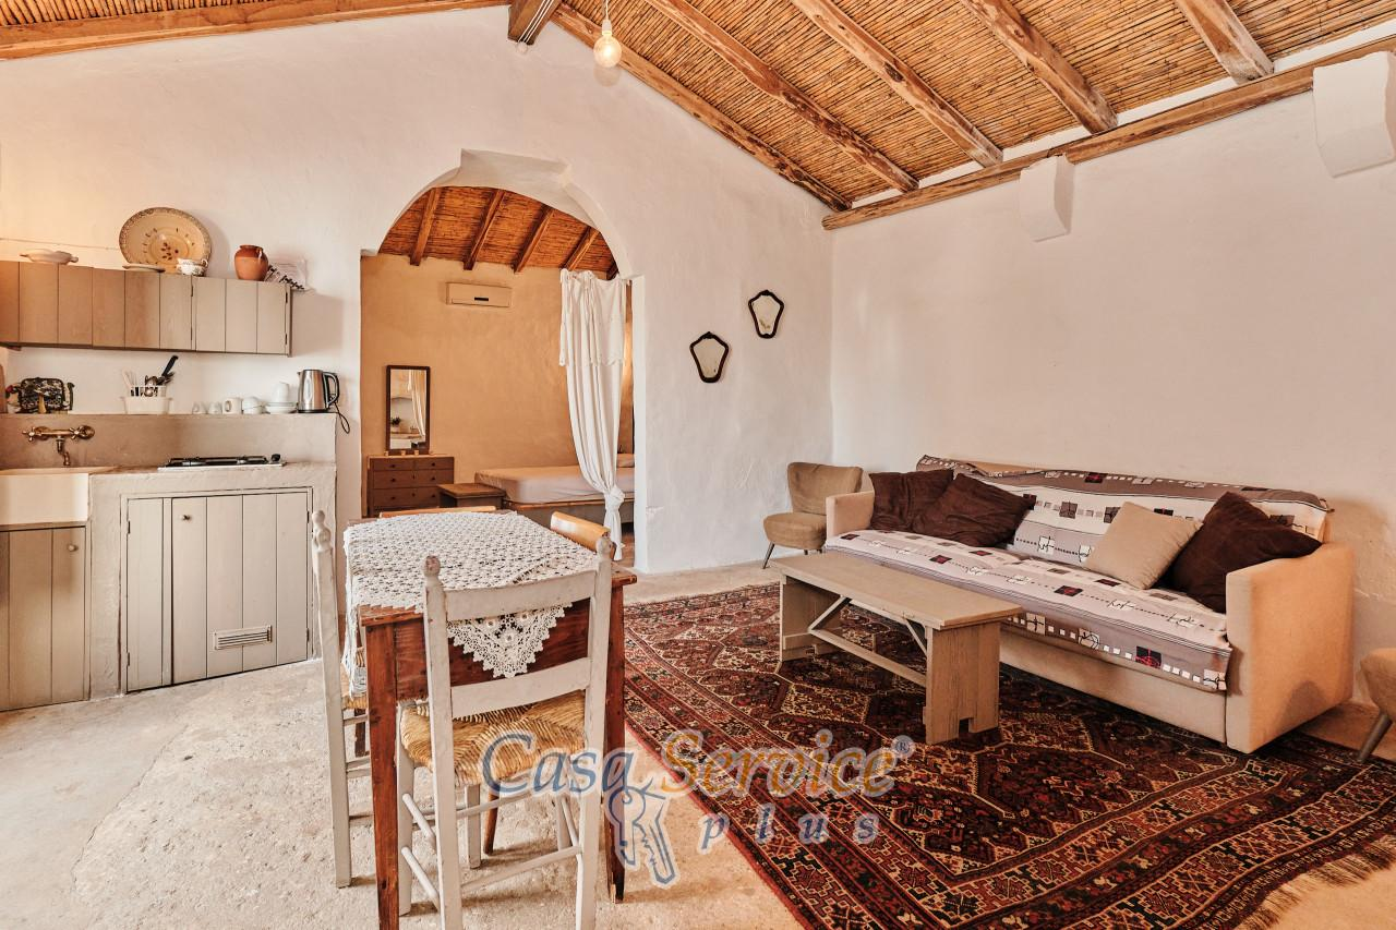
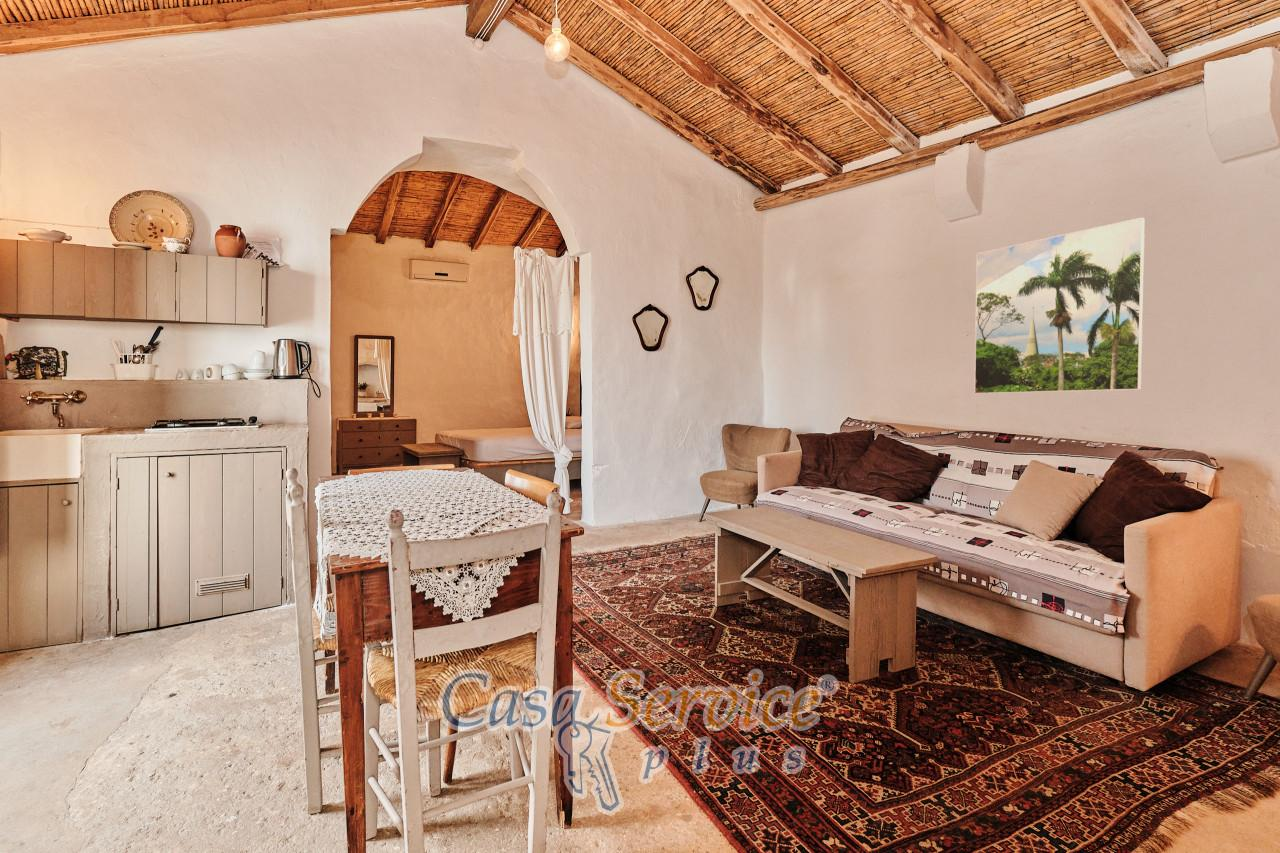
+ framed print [973,217,1146,395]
